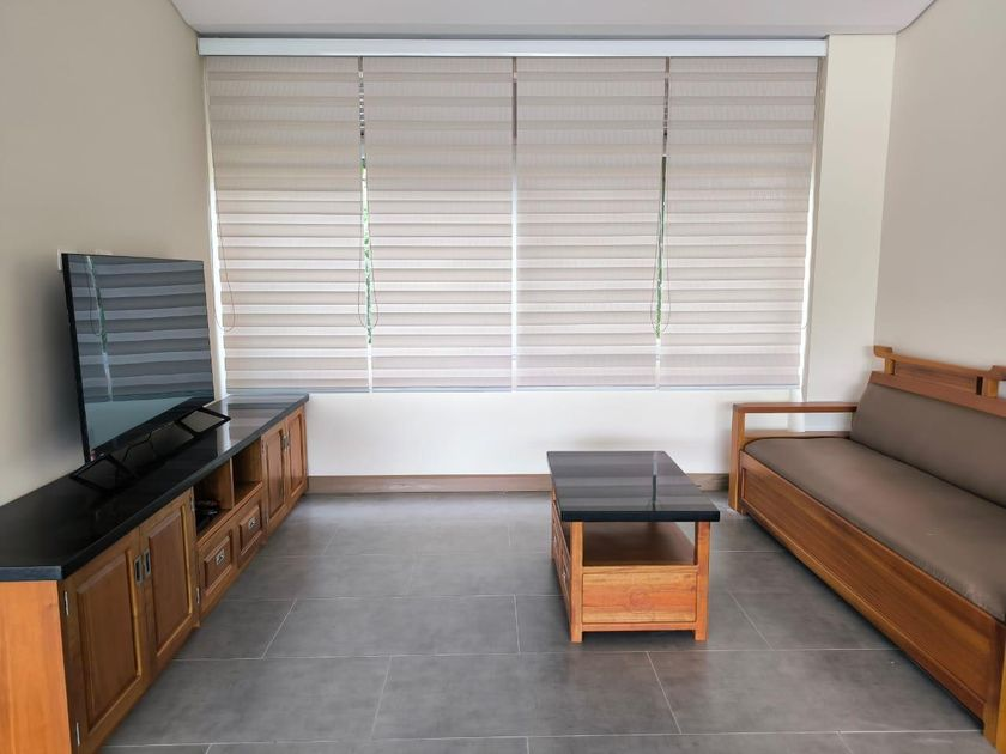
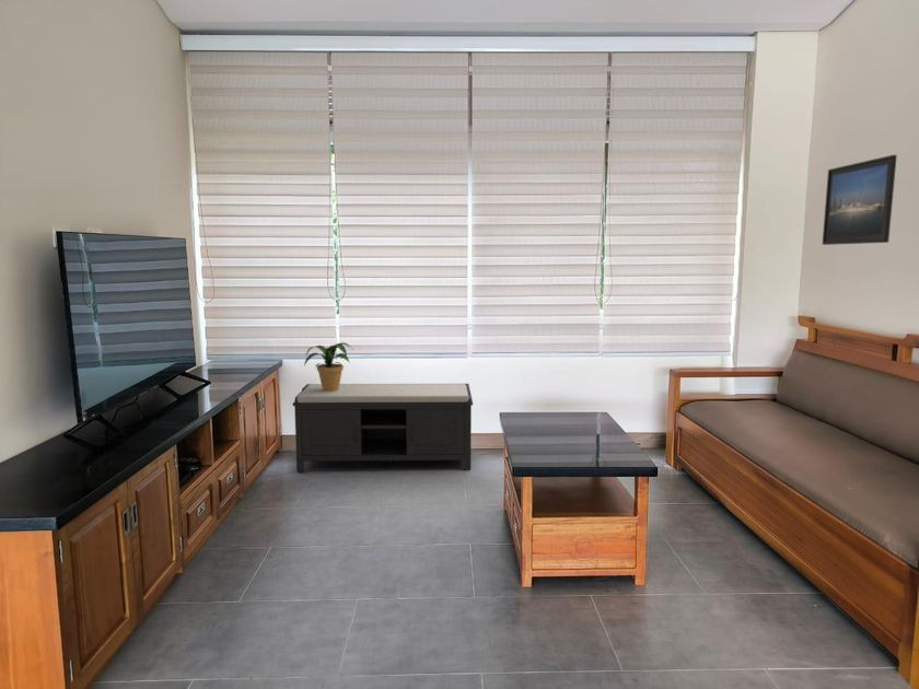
+ bench [291,383,474,472]
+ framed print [822,154,898,246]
+ potted plant [303,341,354,392]
